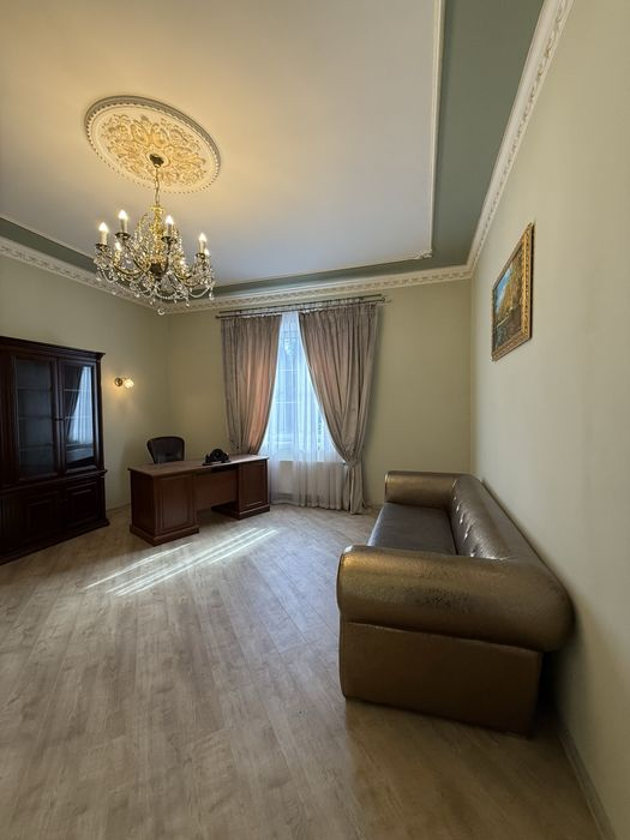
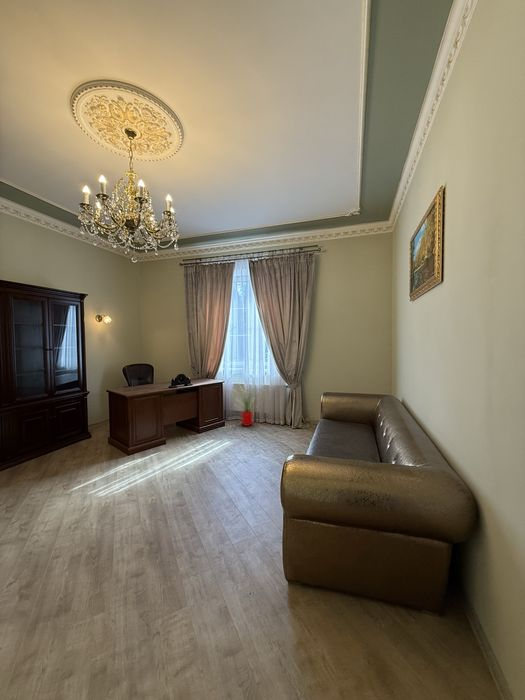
+ house plant [232,382,261,427]
